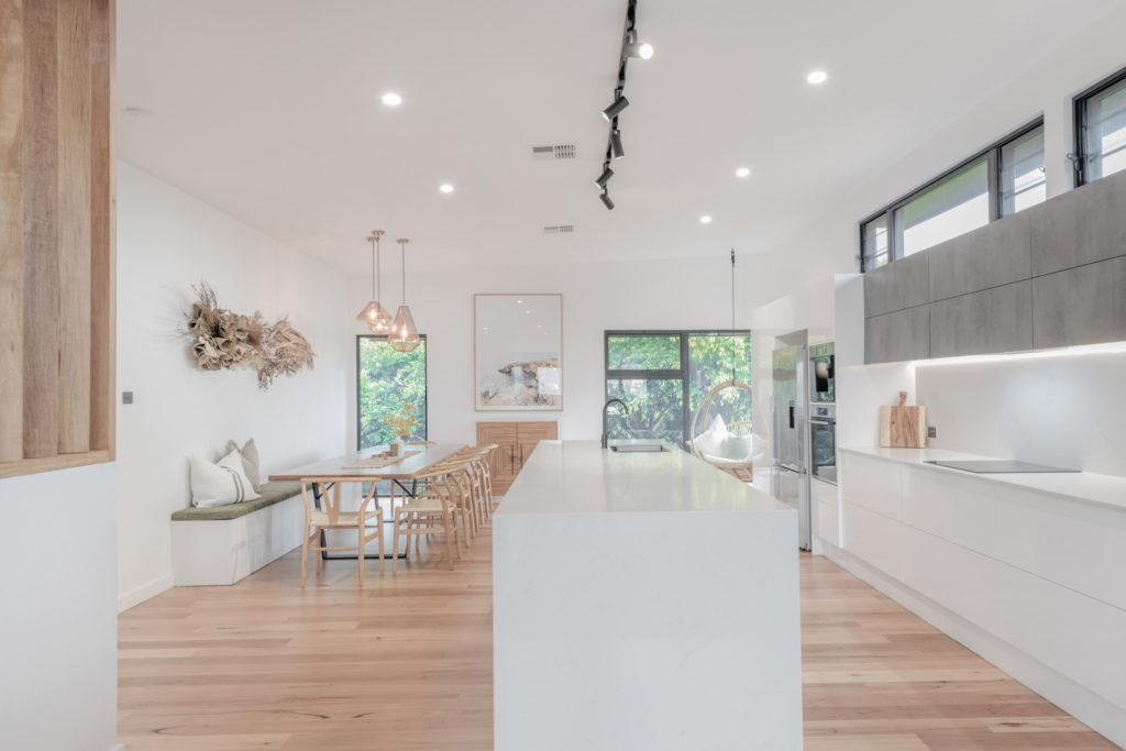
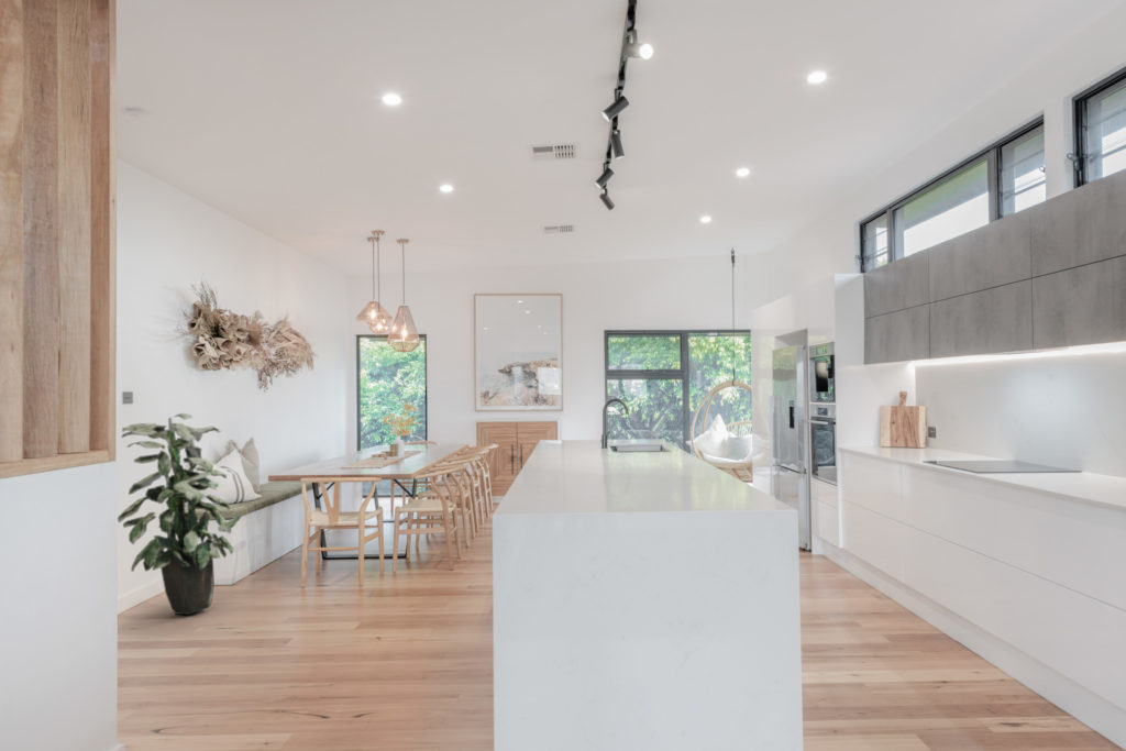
+ indoor plant [117,412,243,616]
